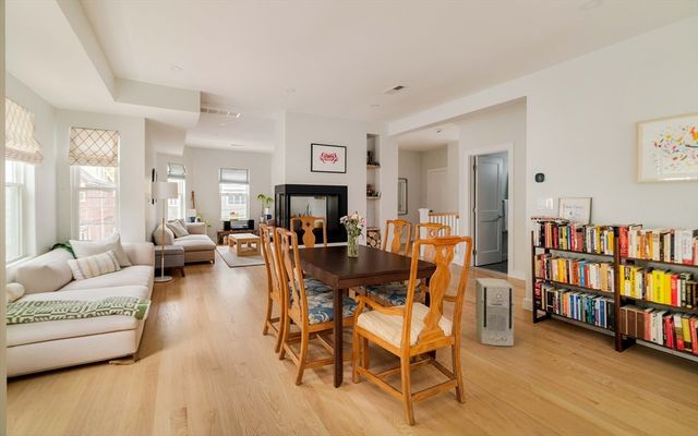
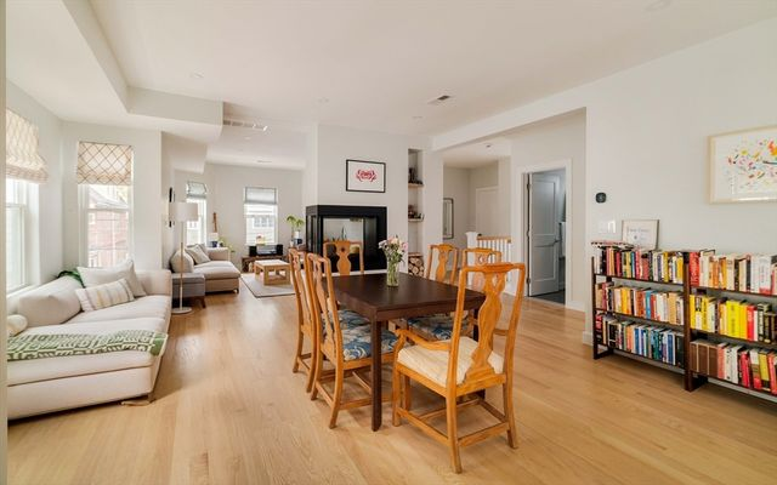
- air purifier [474,277,515,347]
